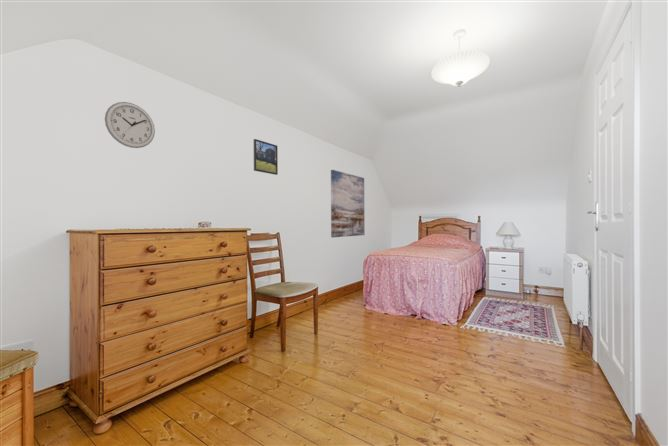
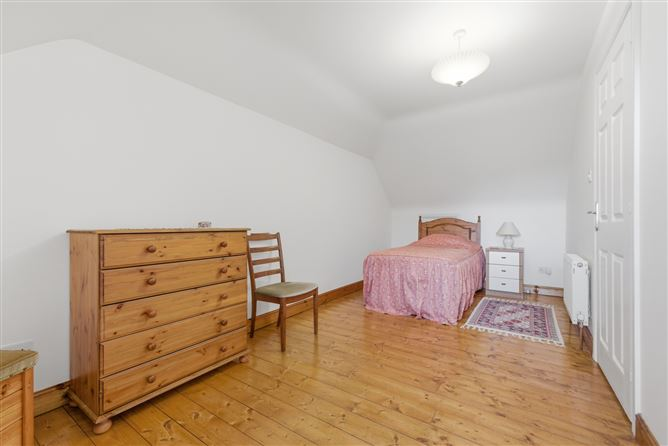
- wall clock [104,101,156,149]
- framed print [253,138,279,176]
- wall art [330,169,366,238]
